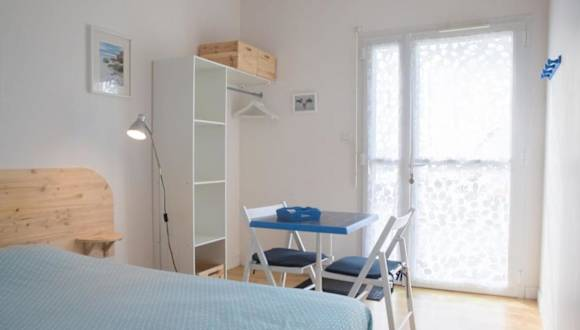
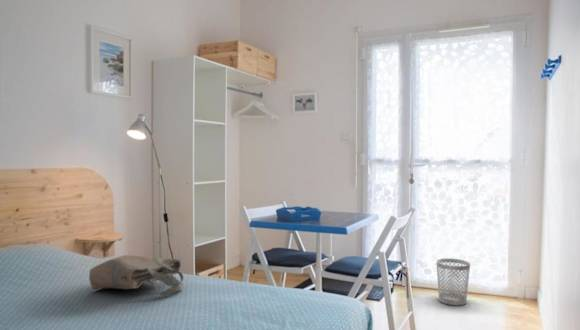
+ tote bag [88,254,184,298]
+ wastebasket [435,257,471,306]
